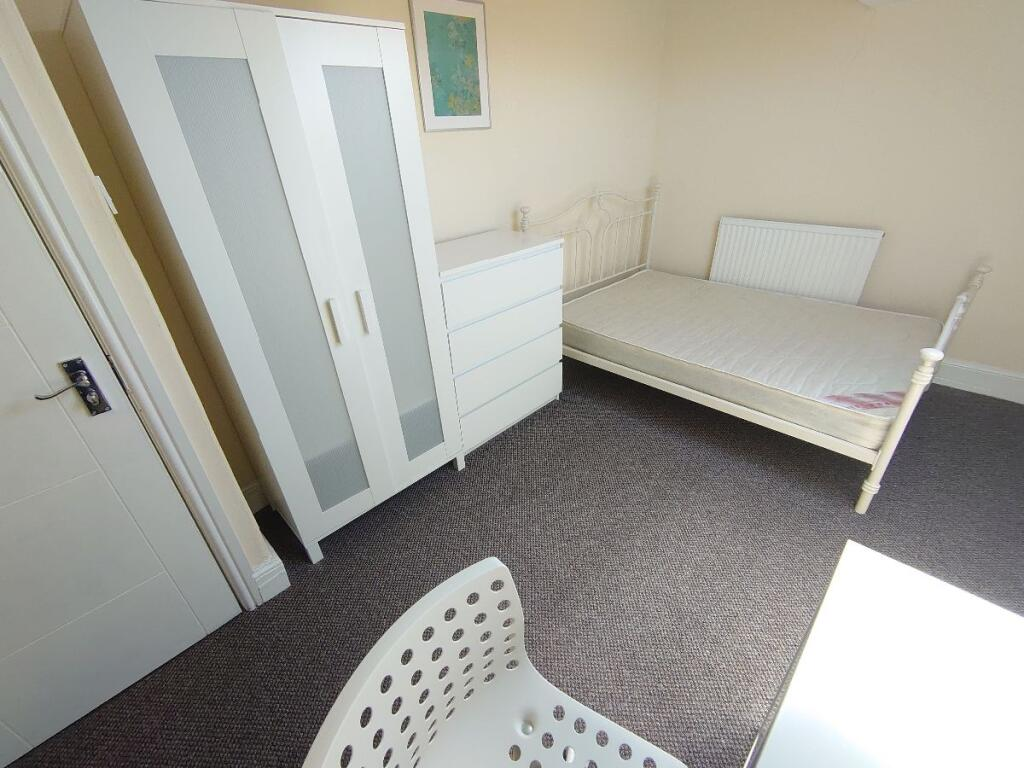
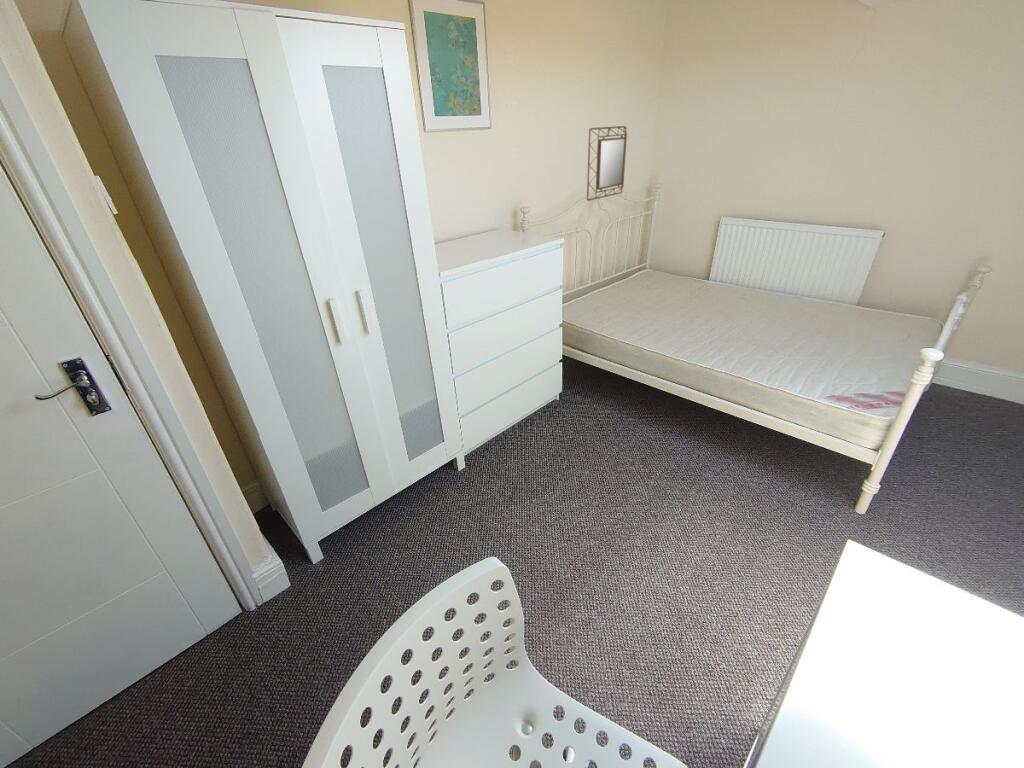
+ home mirror [586,125,628,202]
